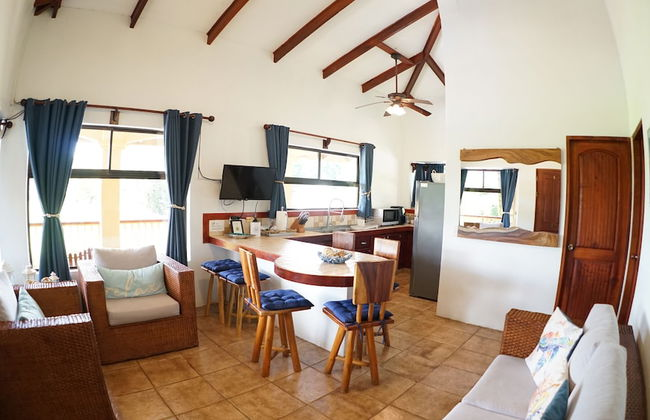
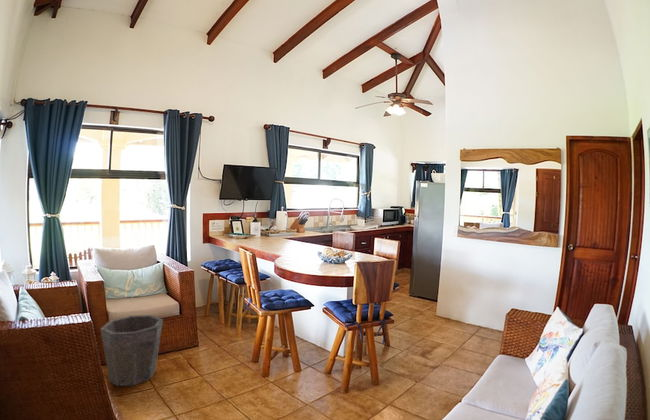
+ waste bin [99,314,164,387]
